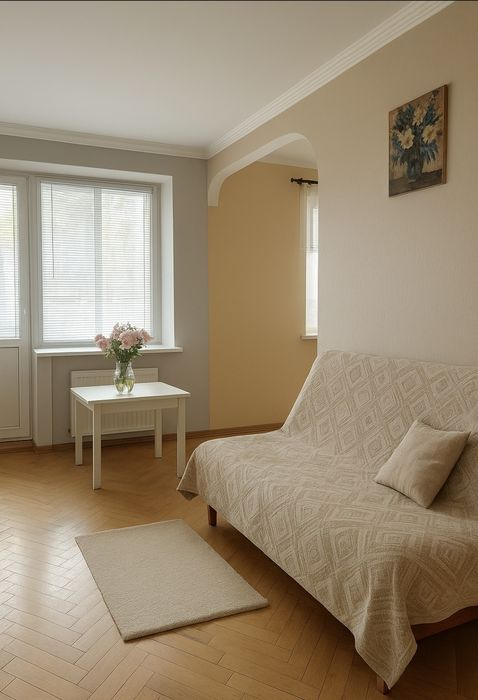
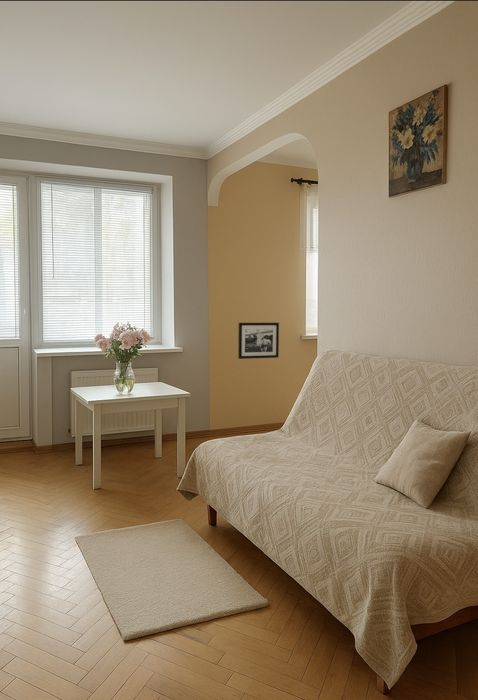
+ picture frame [237,322,280,360]
